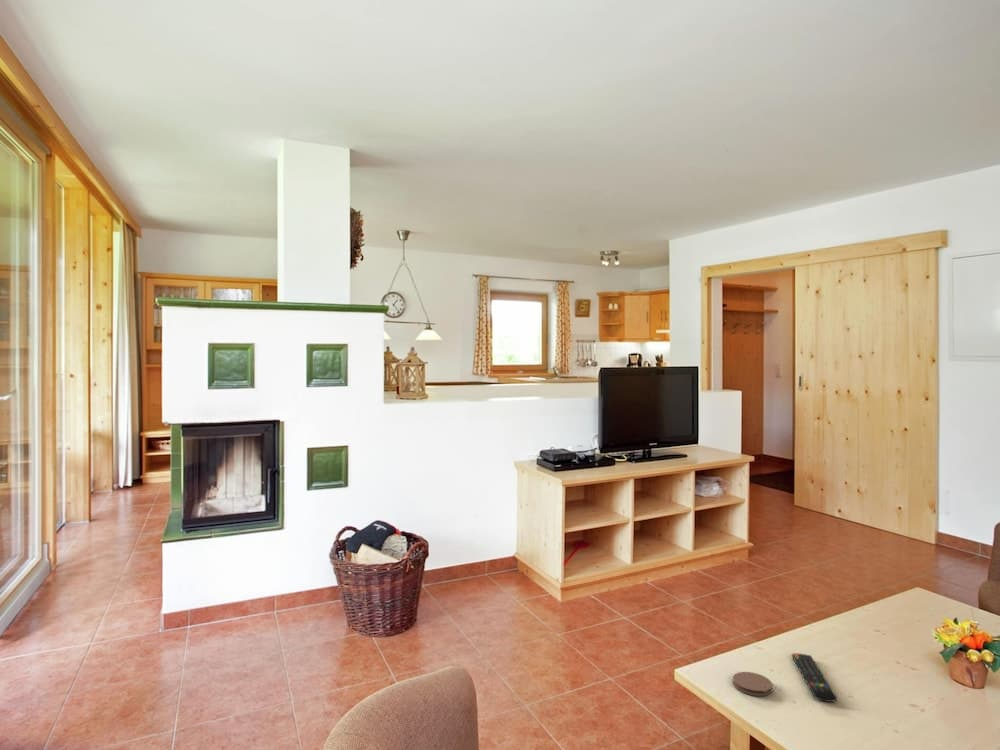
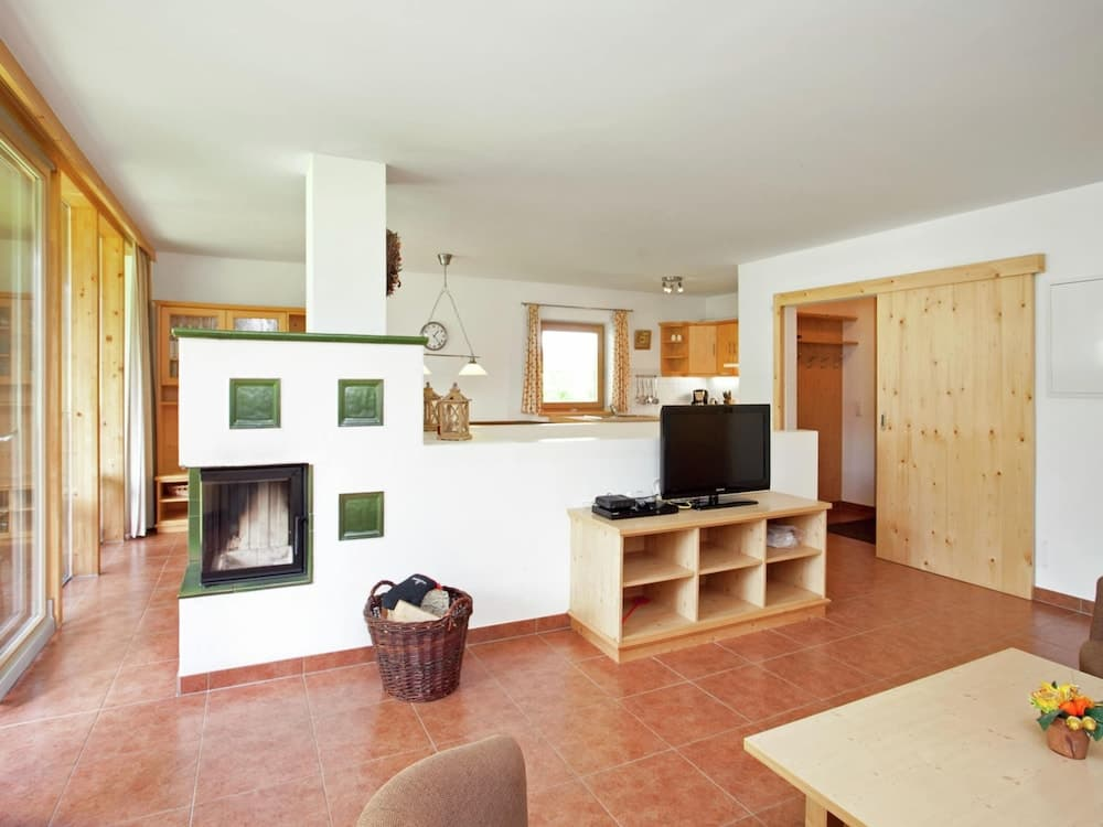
- coaster [732,671,773,697]
- remote control [791,653,838,703]
